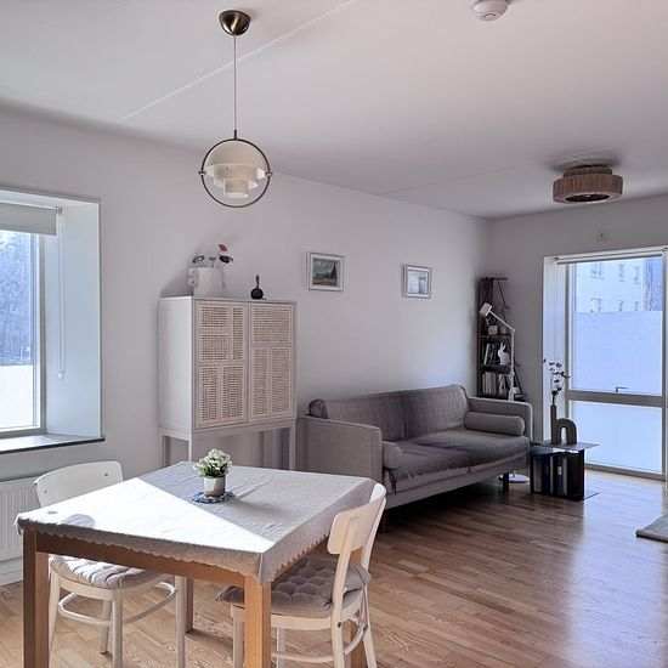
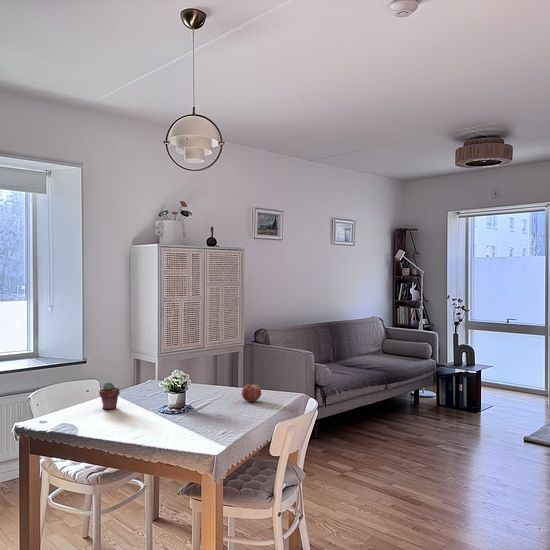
+ fruit [241,383,262,403]
+ potted succulent [98,381,121,410]
